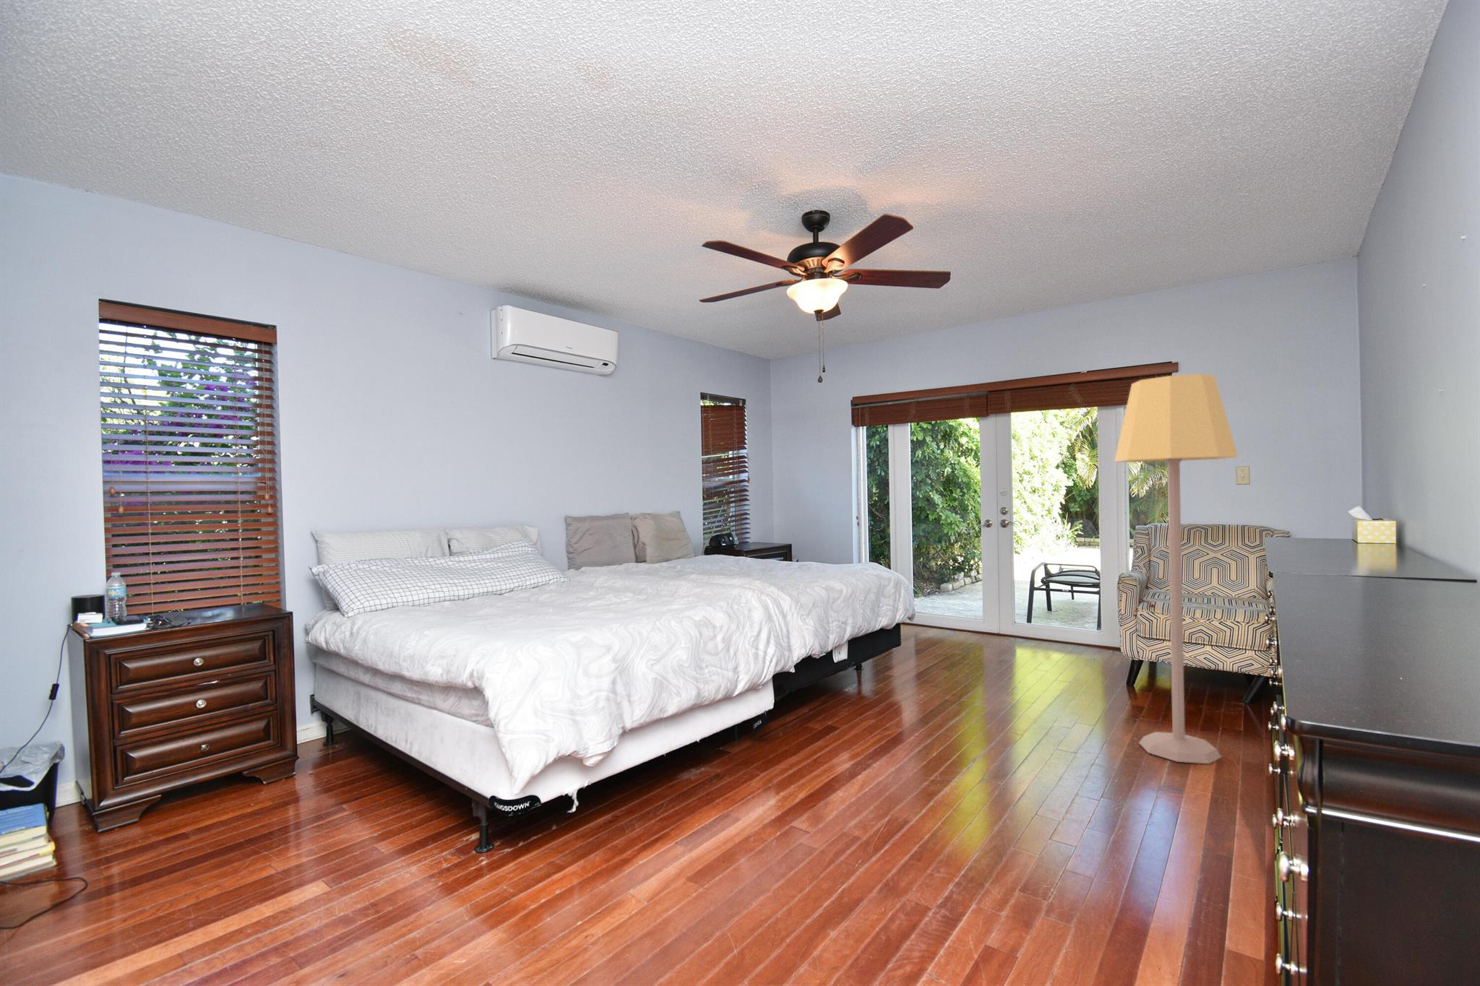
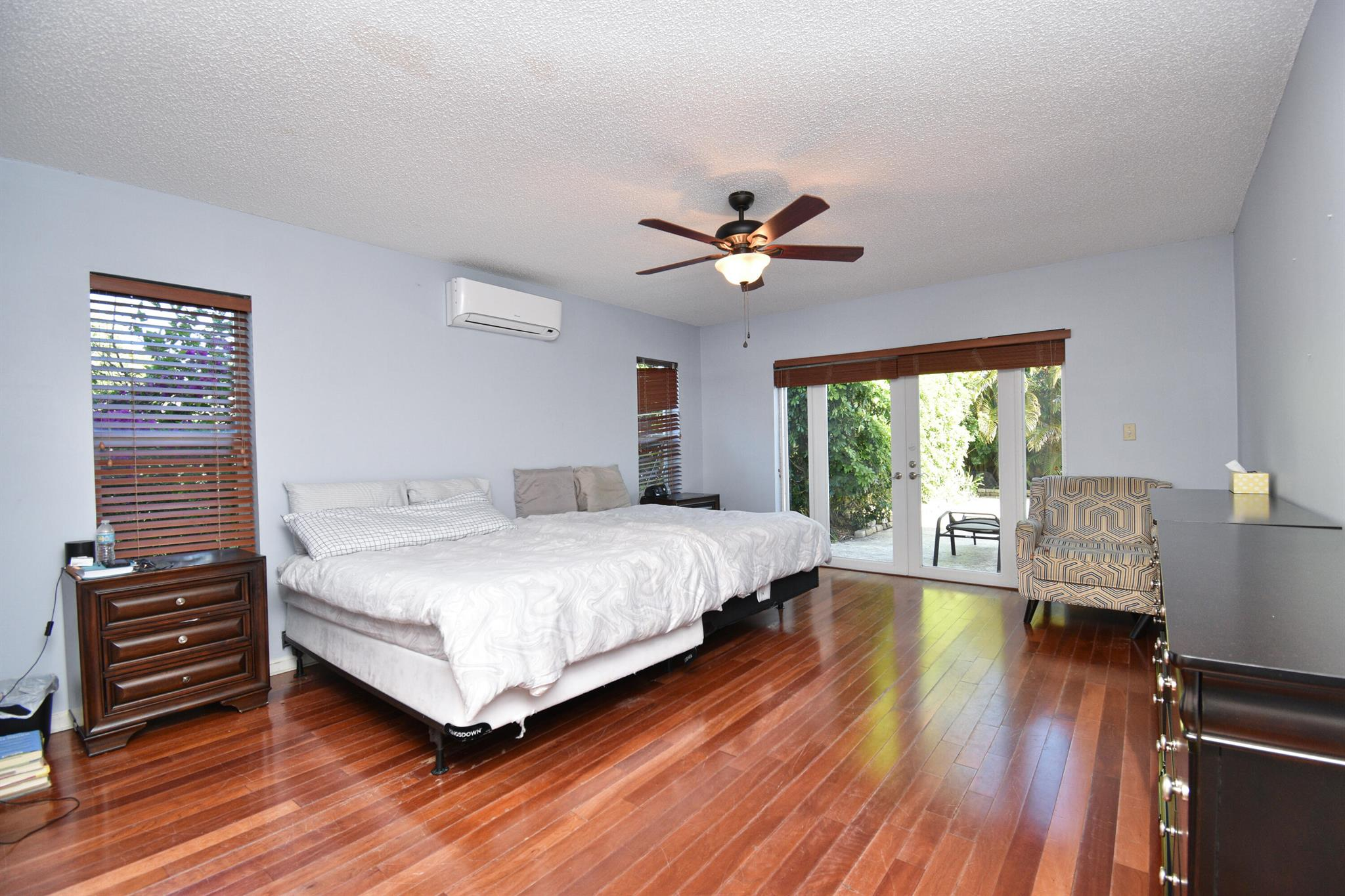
- lamp [1114,373,1239,764]
